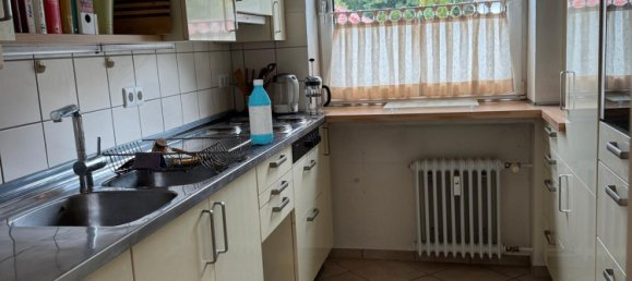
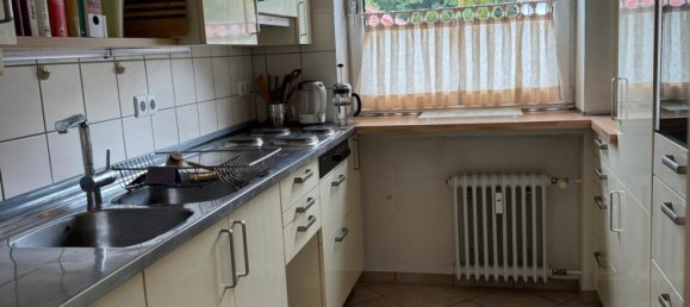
- water bottle [247,78,274,146]
